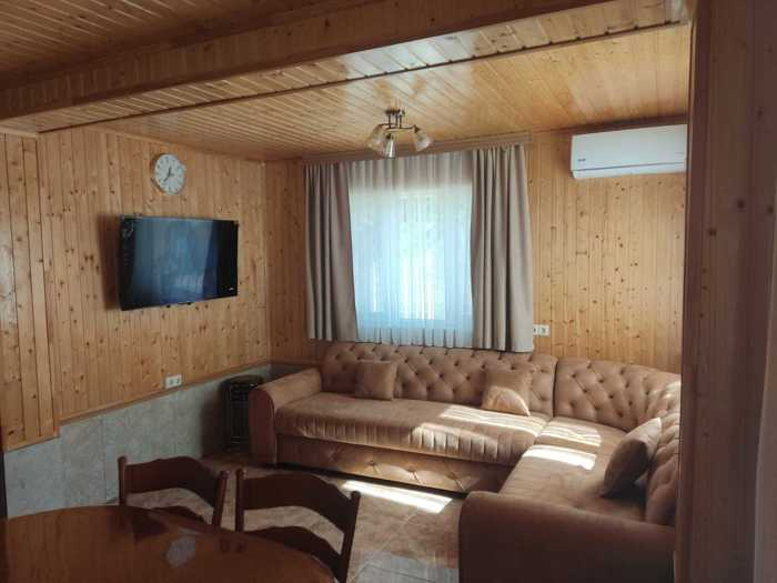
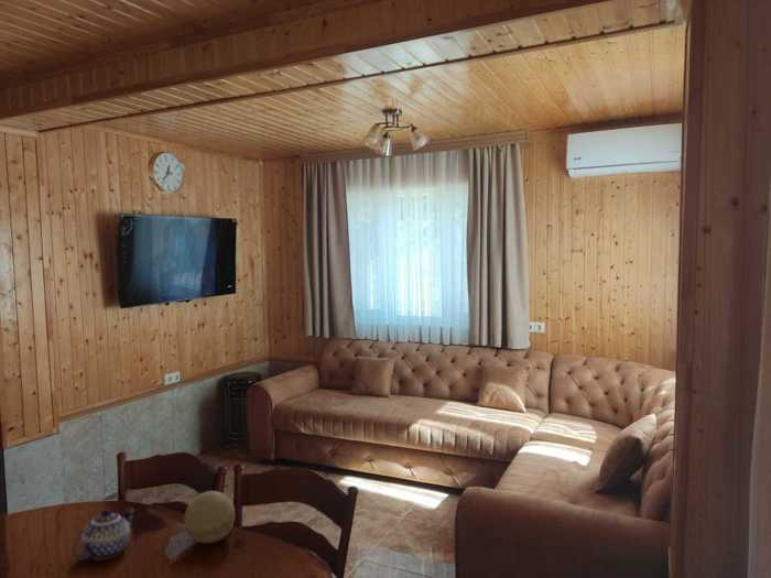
+ teapot [72,506,135,561]
+ decorative ball [183,490,237,545]
